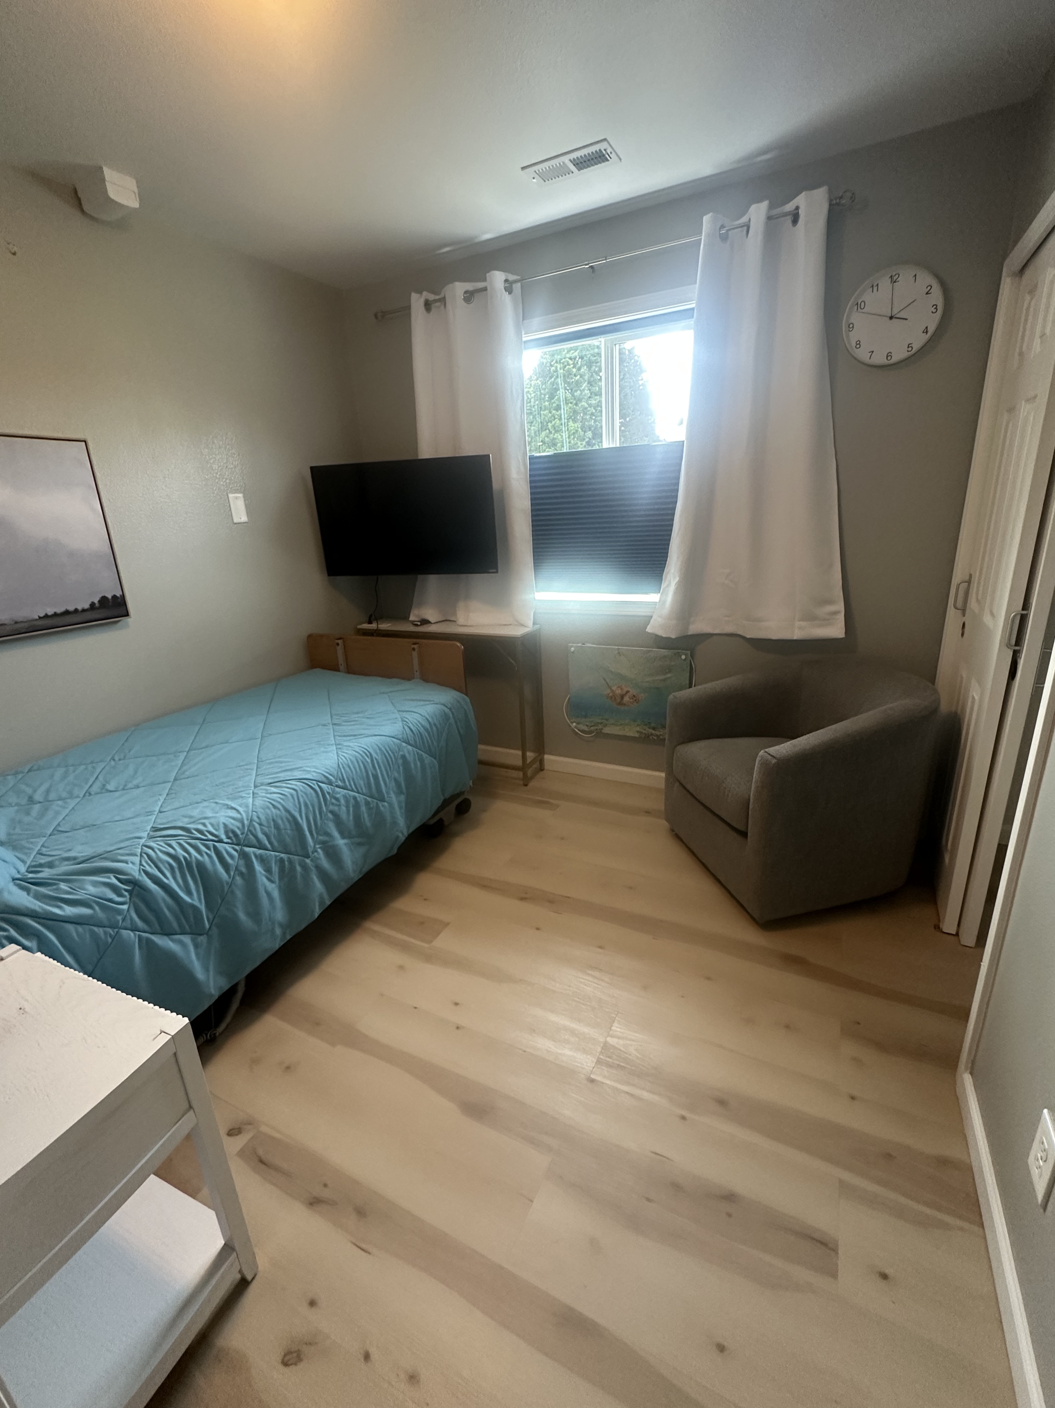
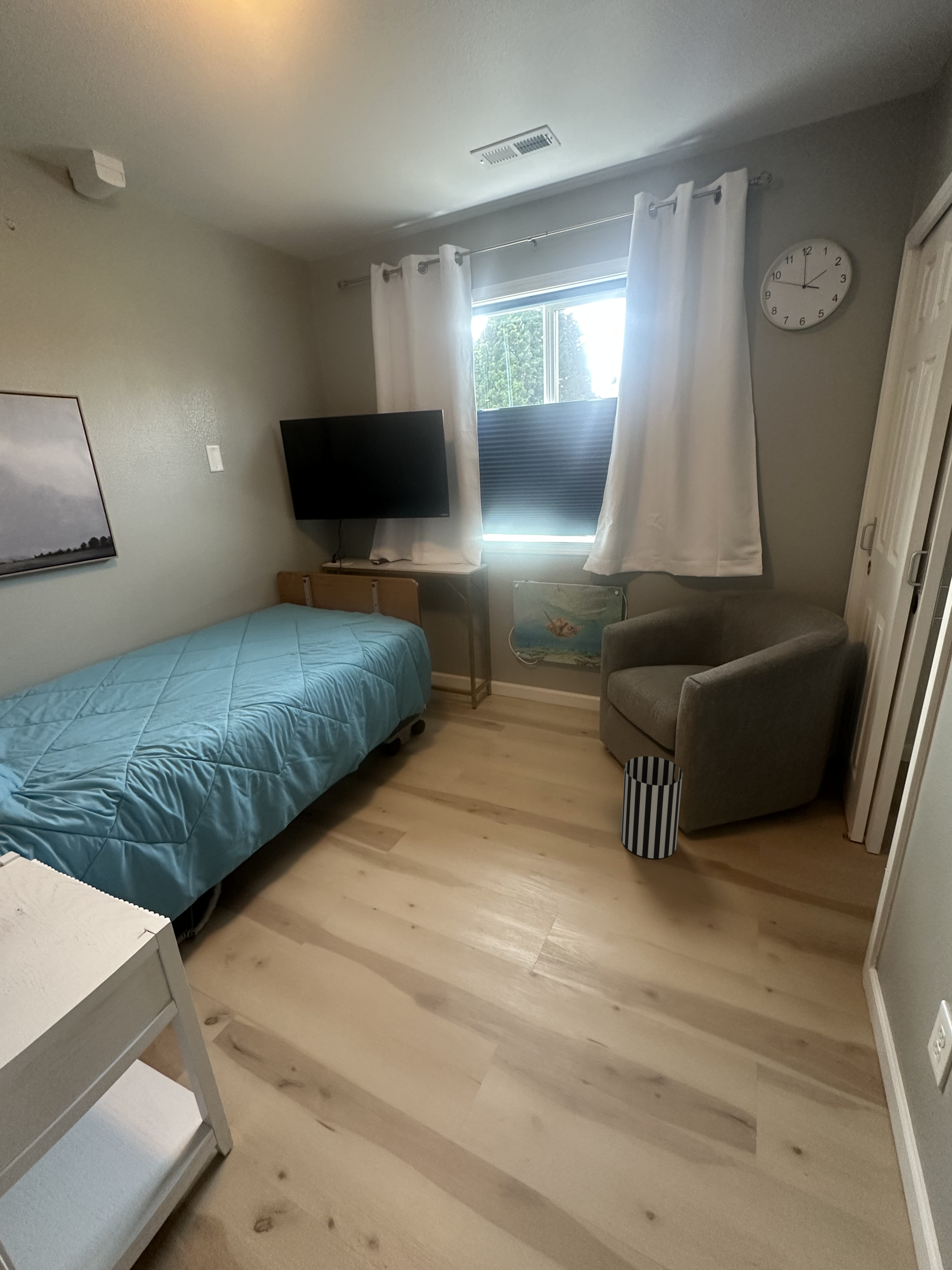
+ wastebasket [621,756,683,859]
